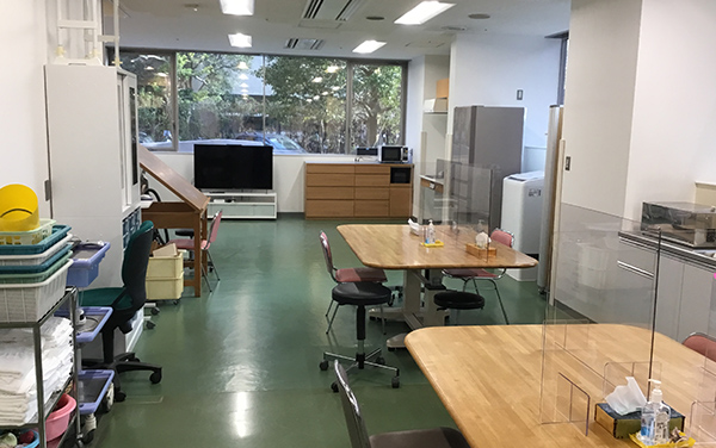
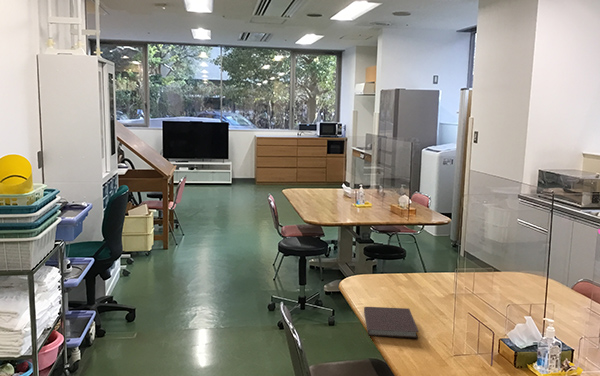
+ notebook [363,306,419,340]
